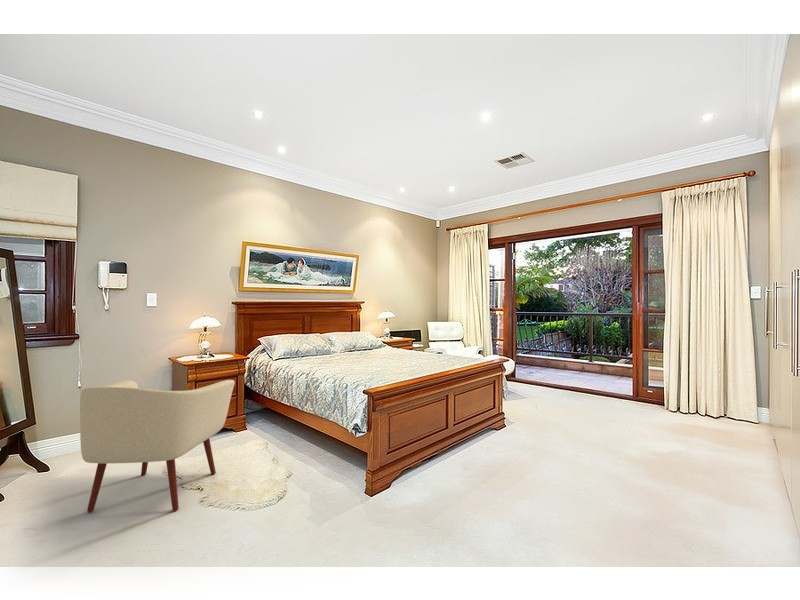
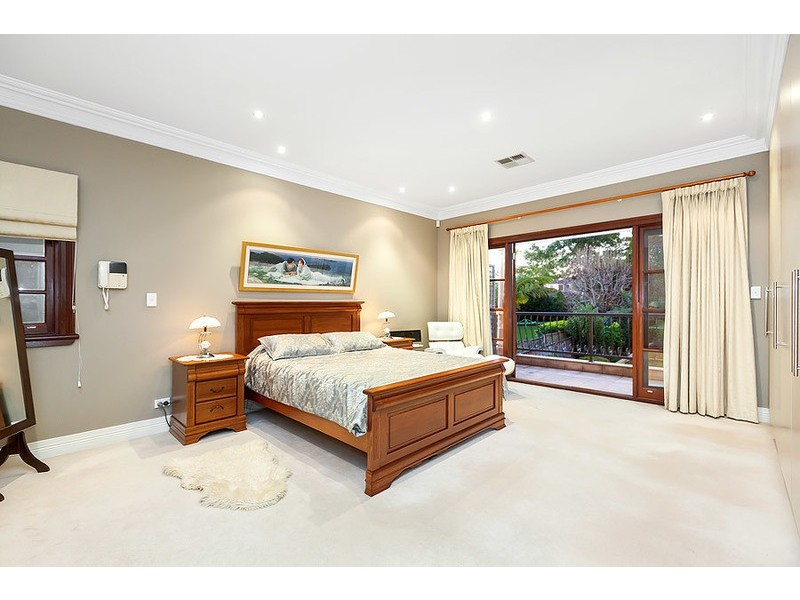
- armchair [79,379,236,513]
